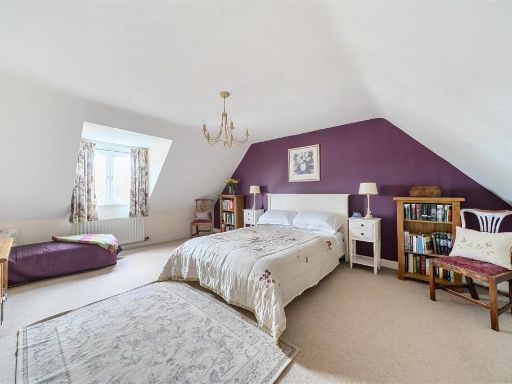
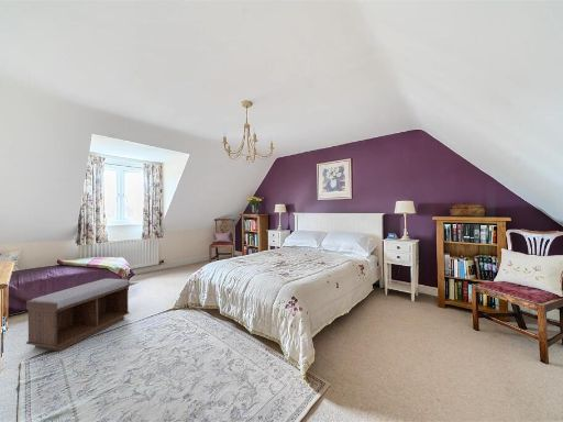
+ bench [25,278,131,352]
